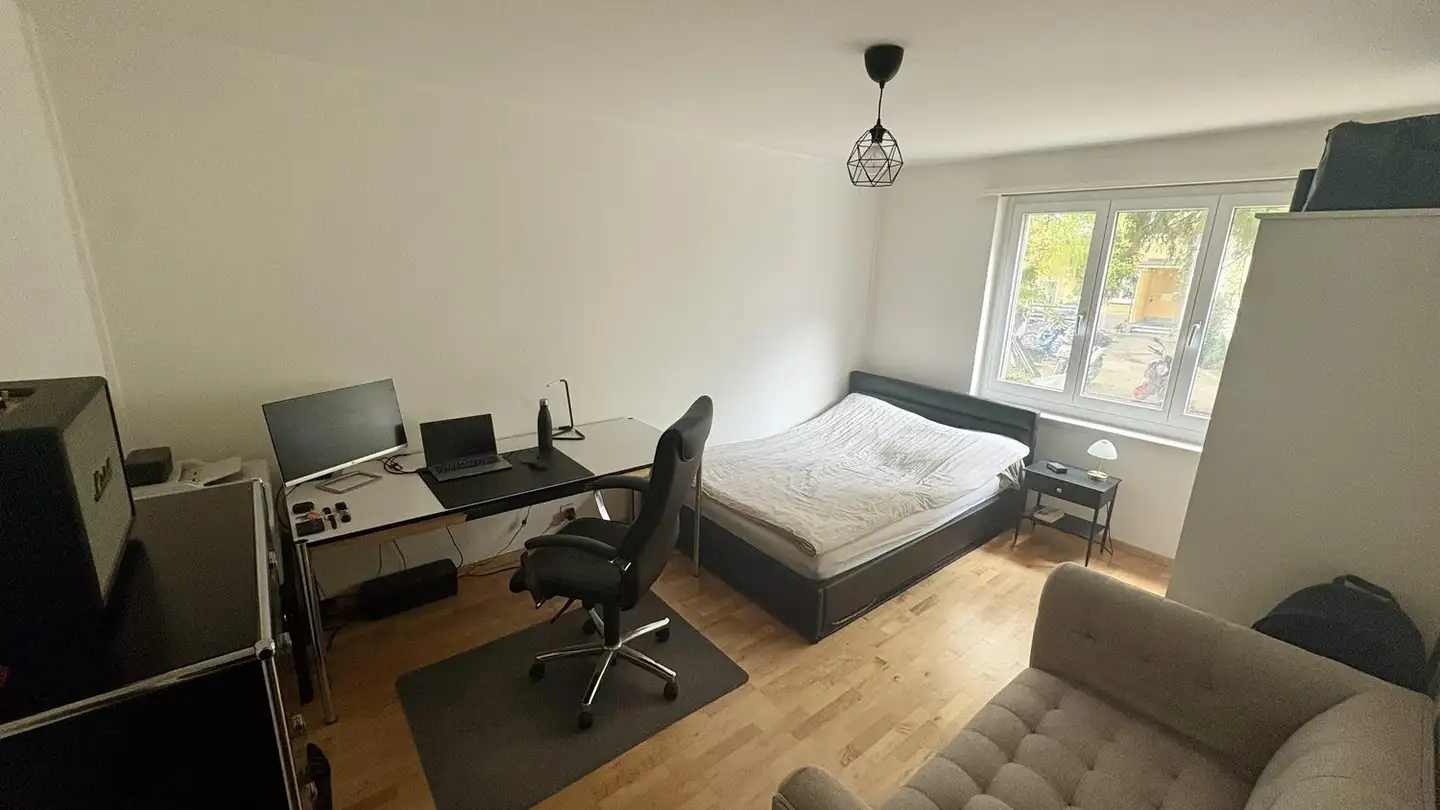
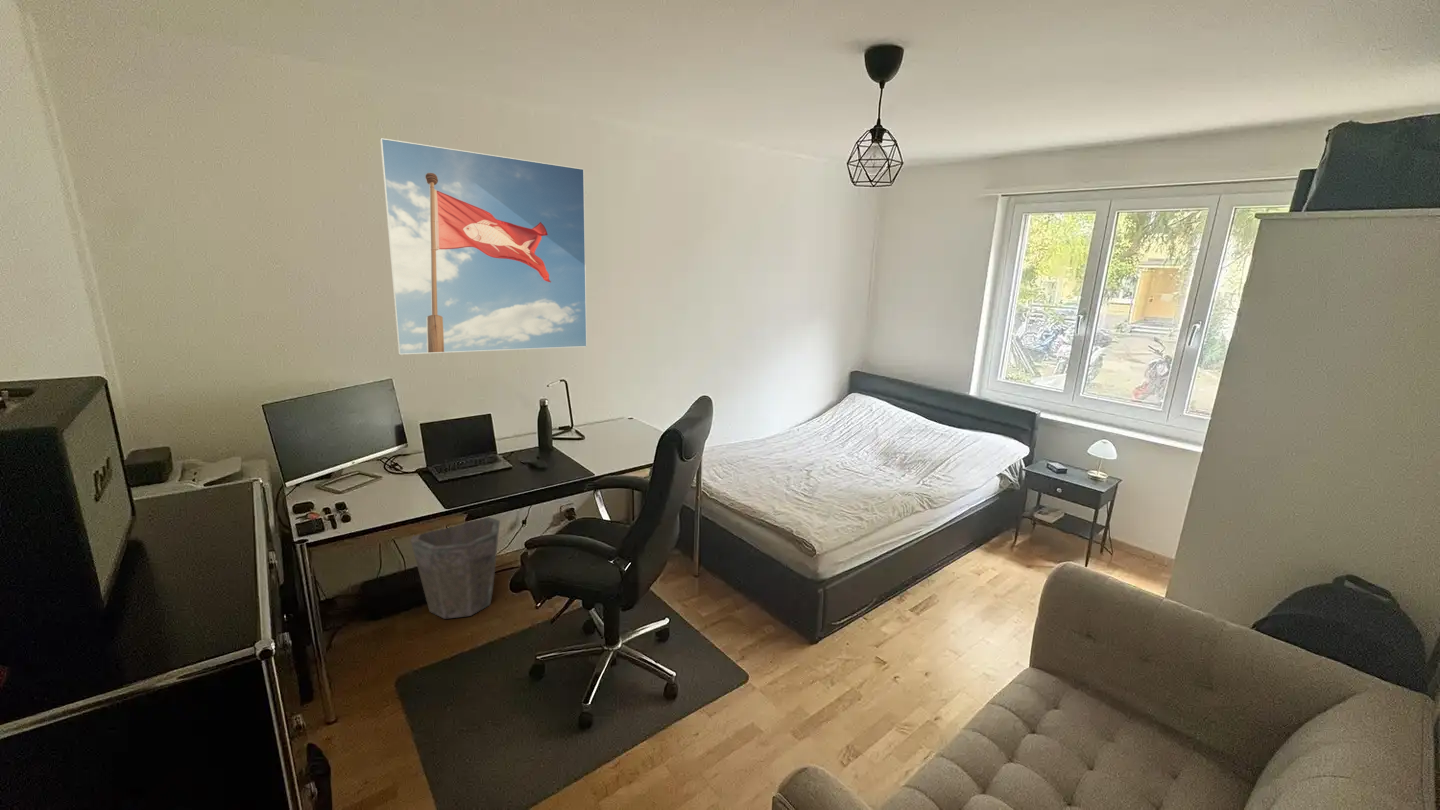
+ waste bin [410,516,501,620]
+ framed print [379,137,588,356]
